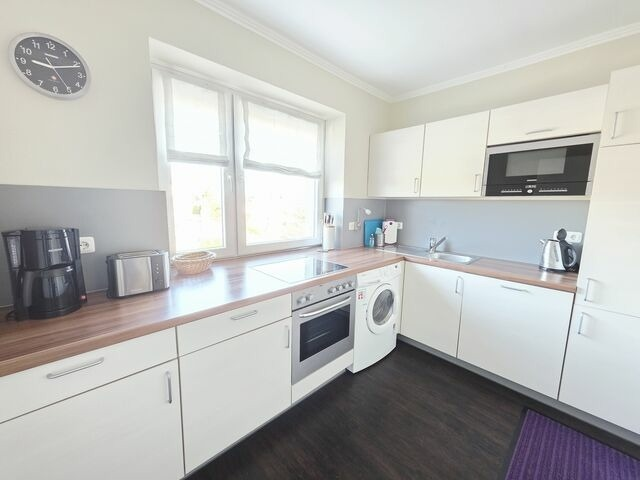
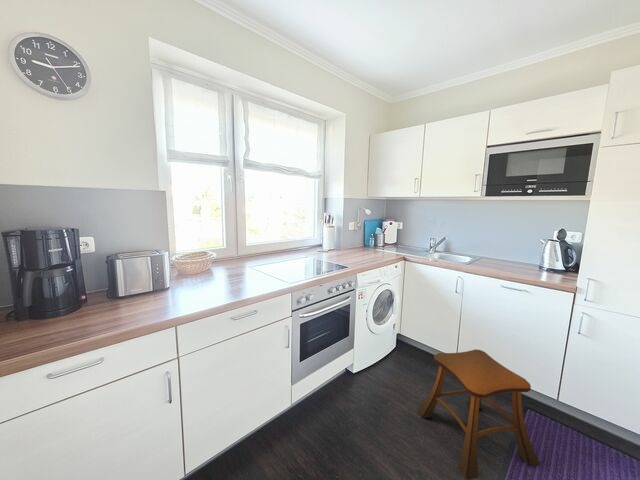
+ stool [416,348,541,480]
